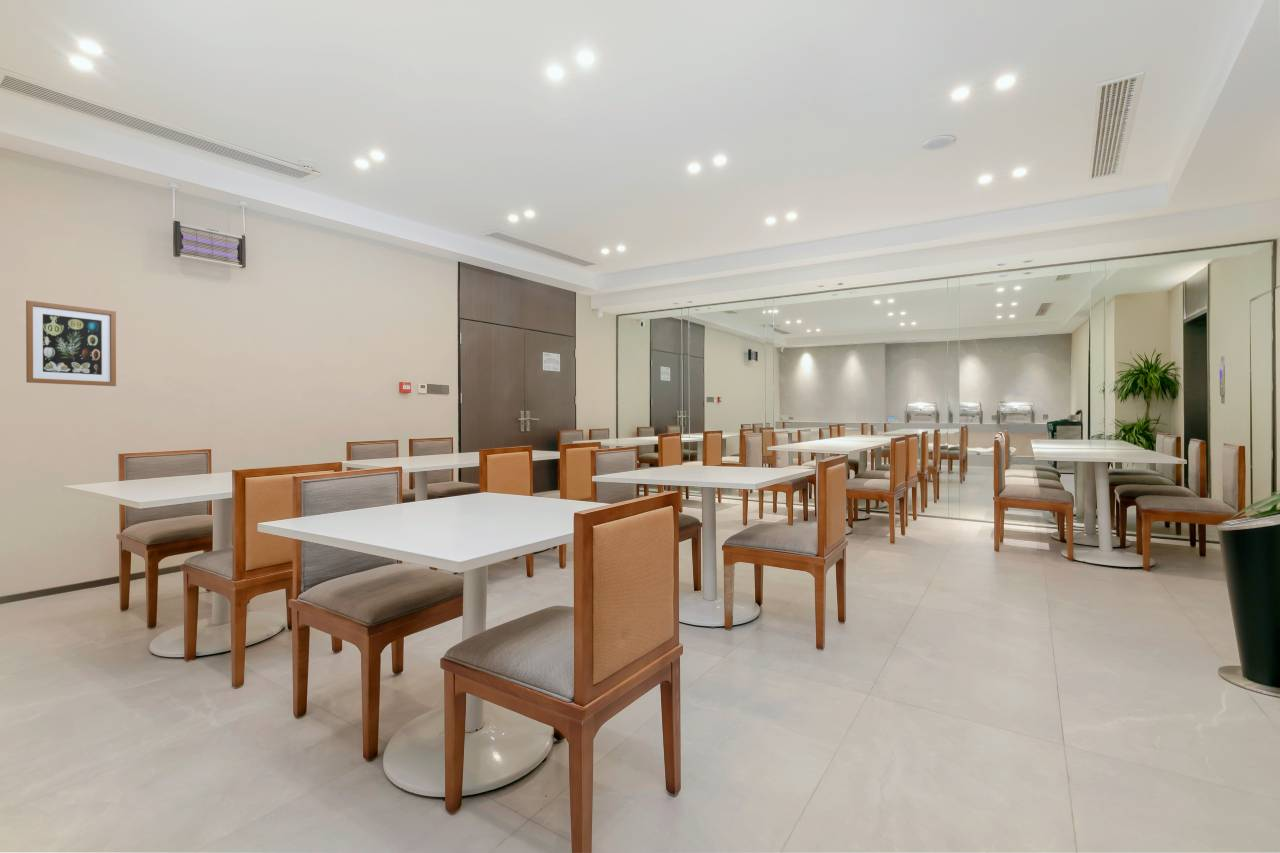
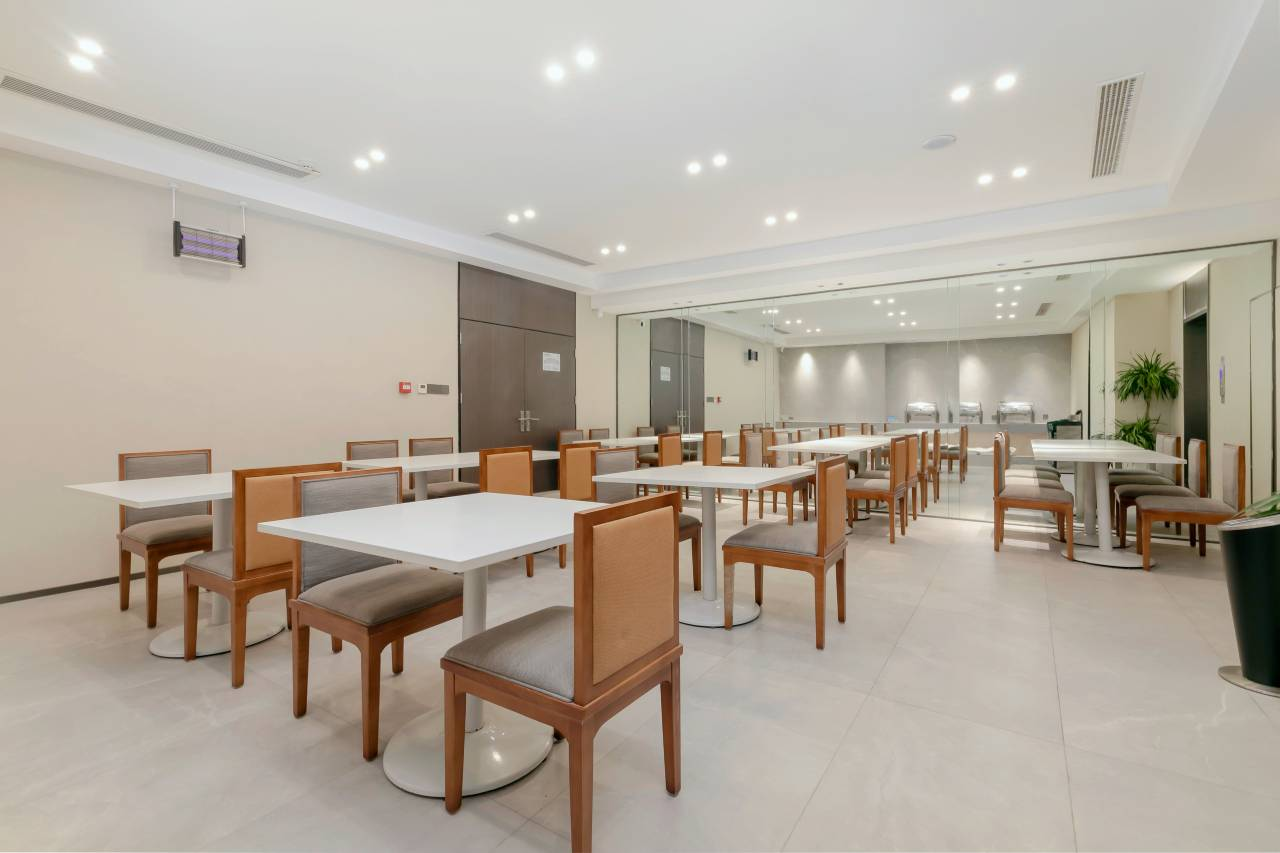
- wall art [25,299,117,387]
